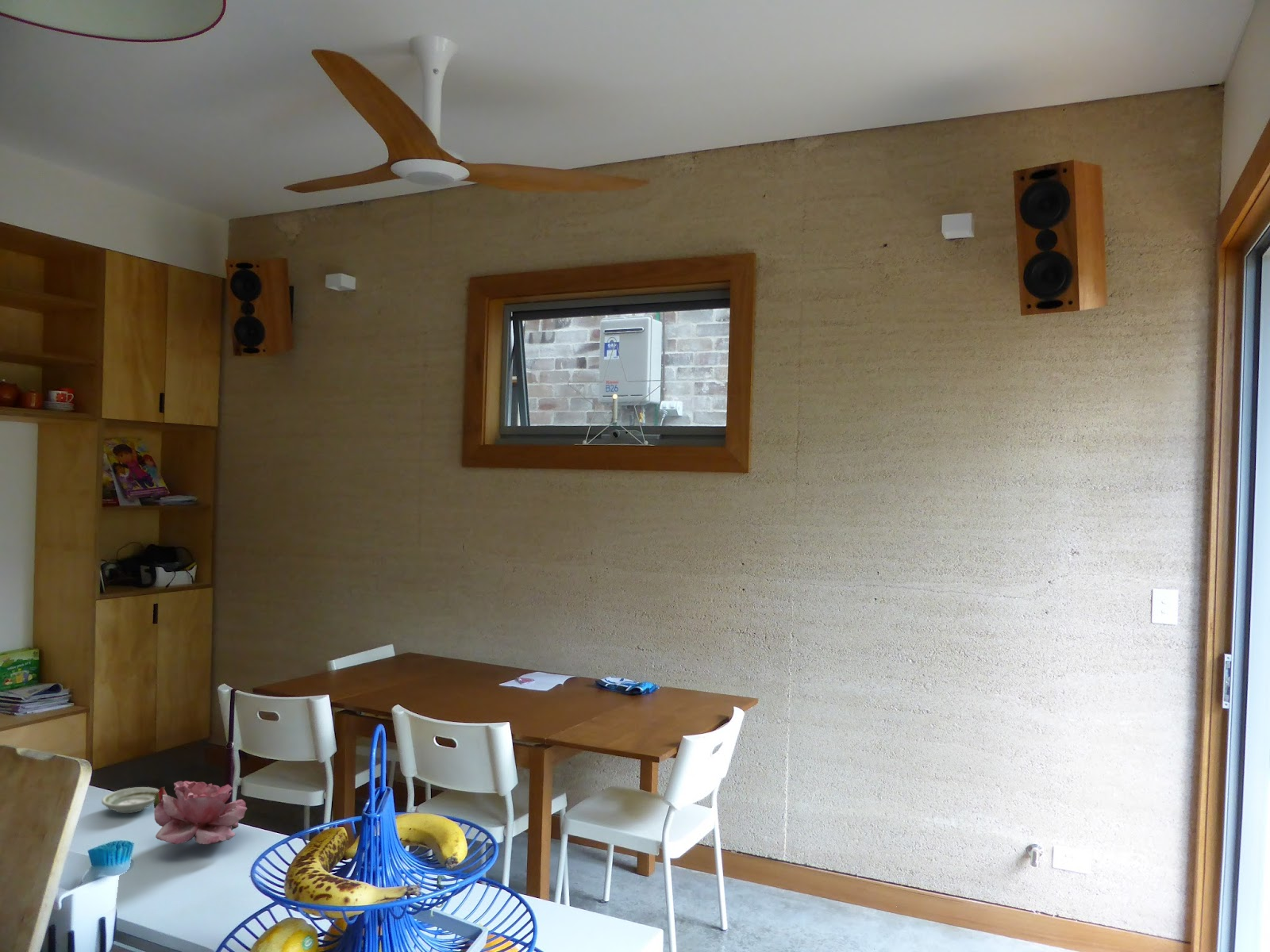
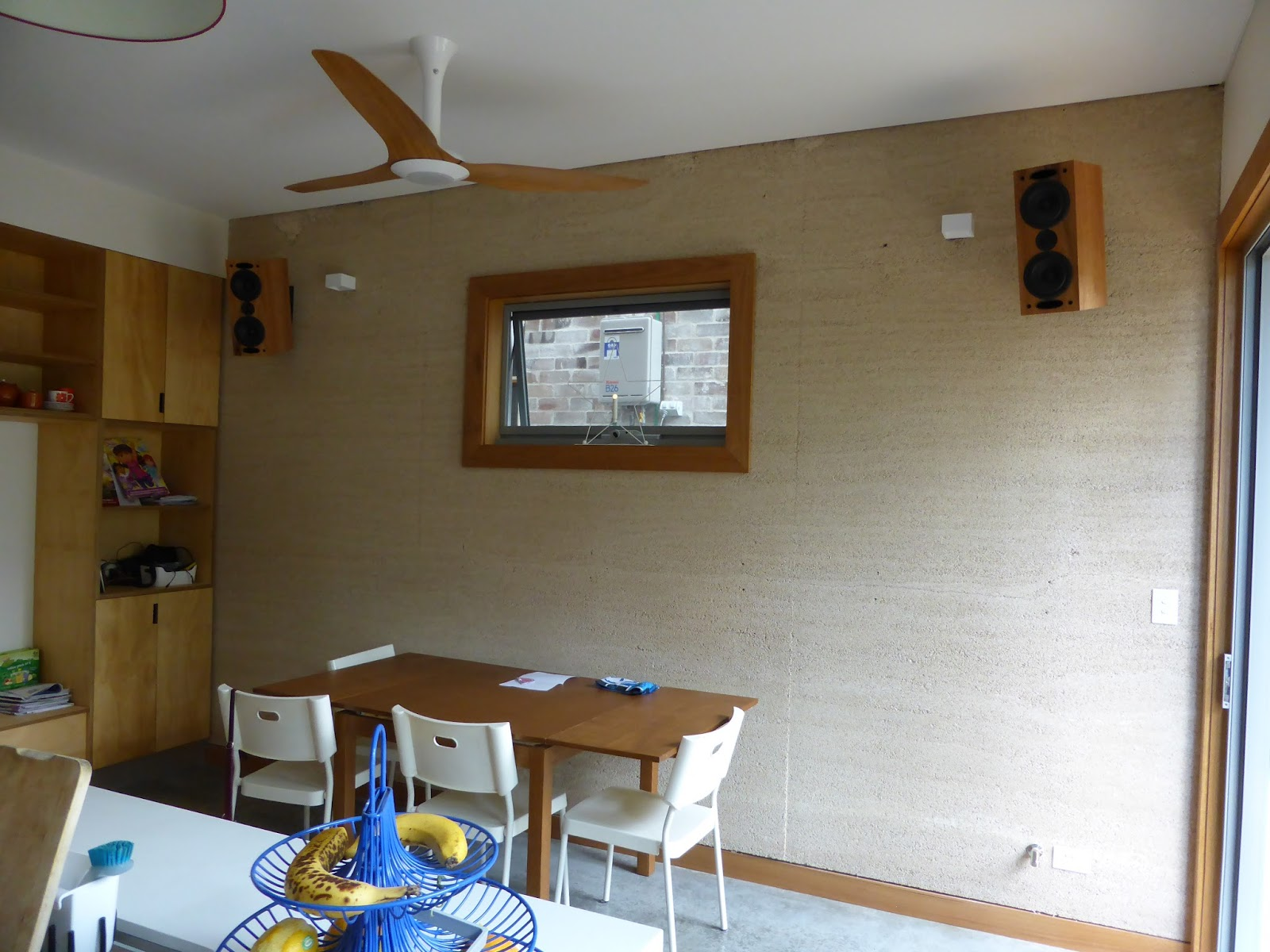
- saucer [101,786,160,814]
- flower [153,780,248,845]
